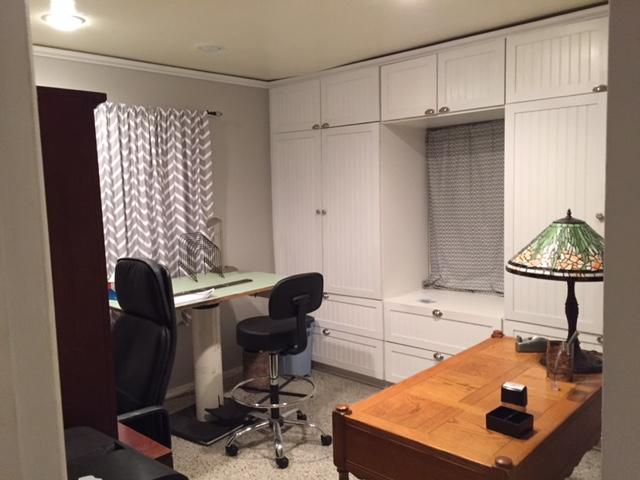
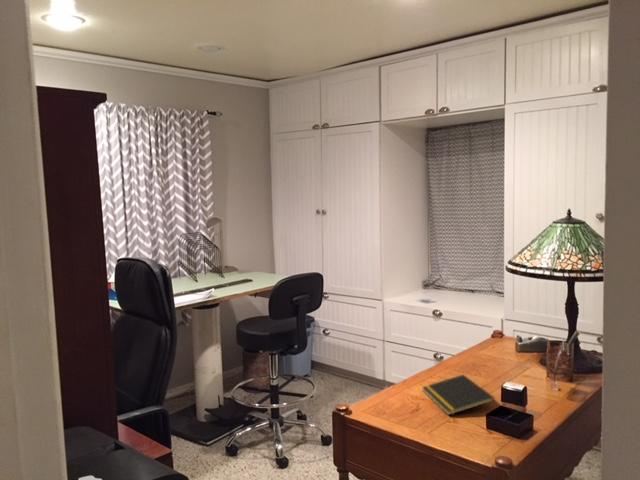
+ notepad [421,374,496,416]
